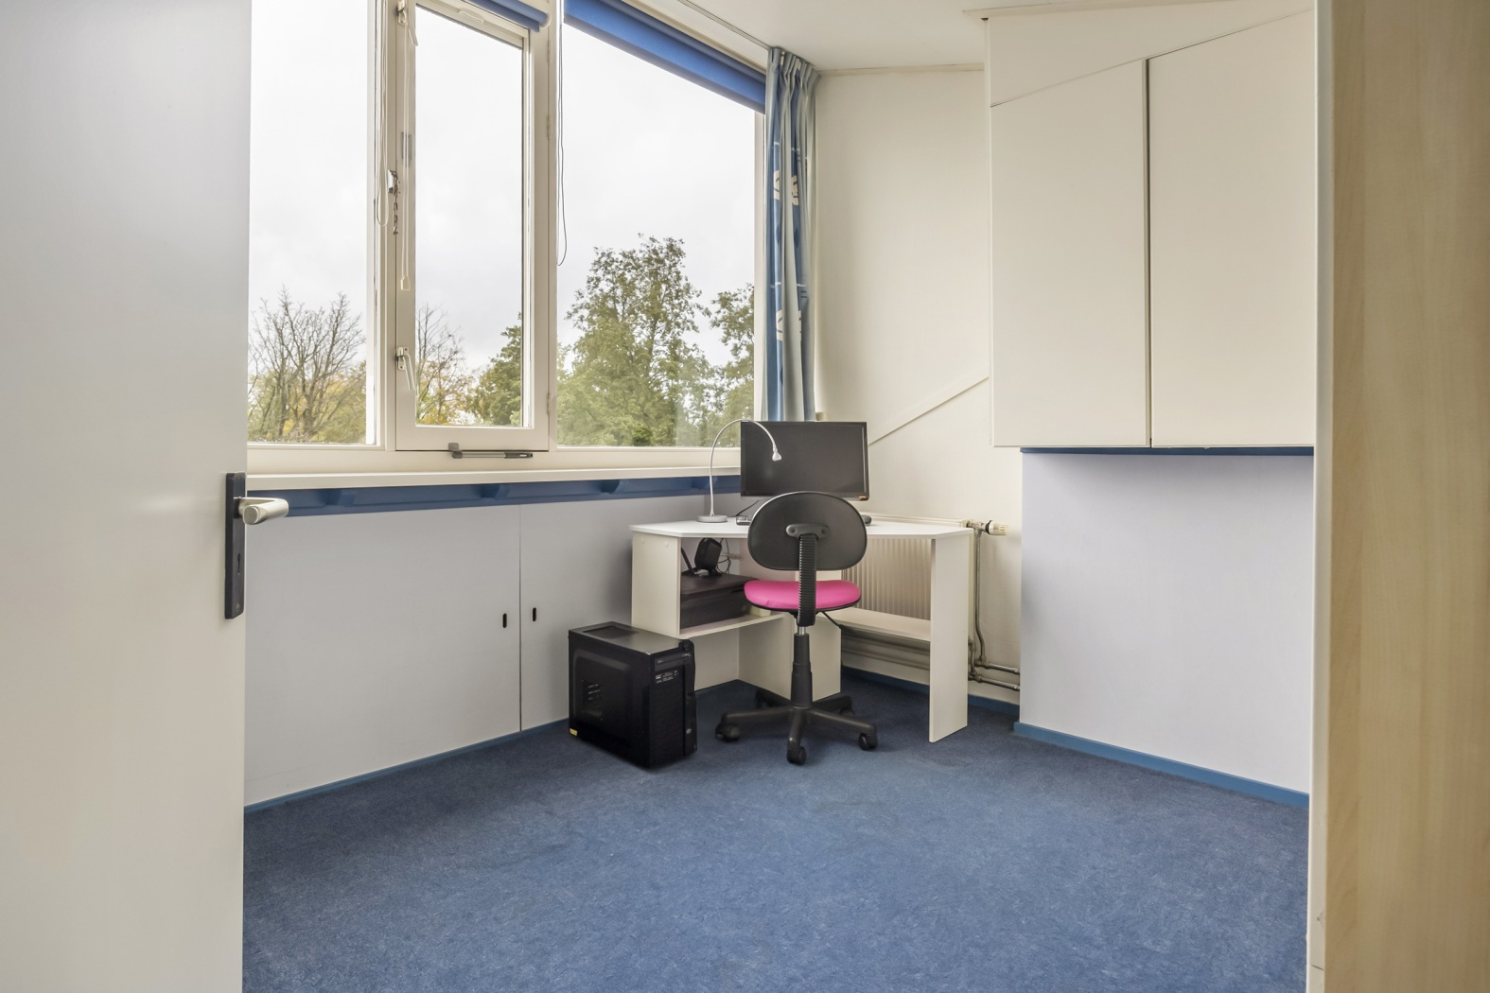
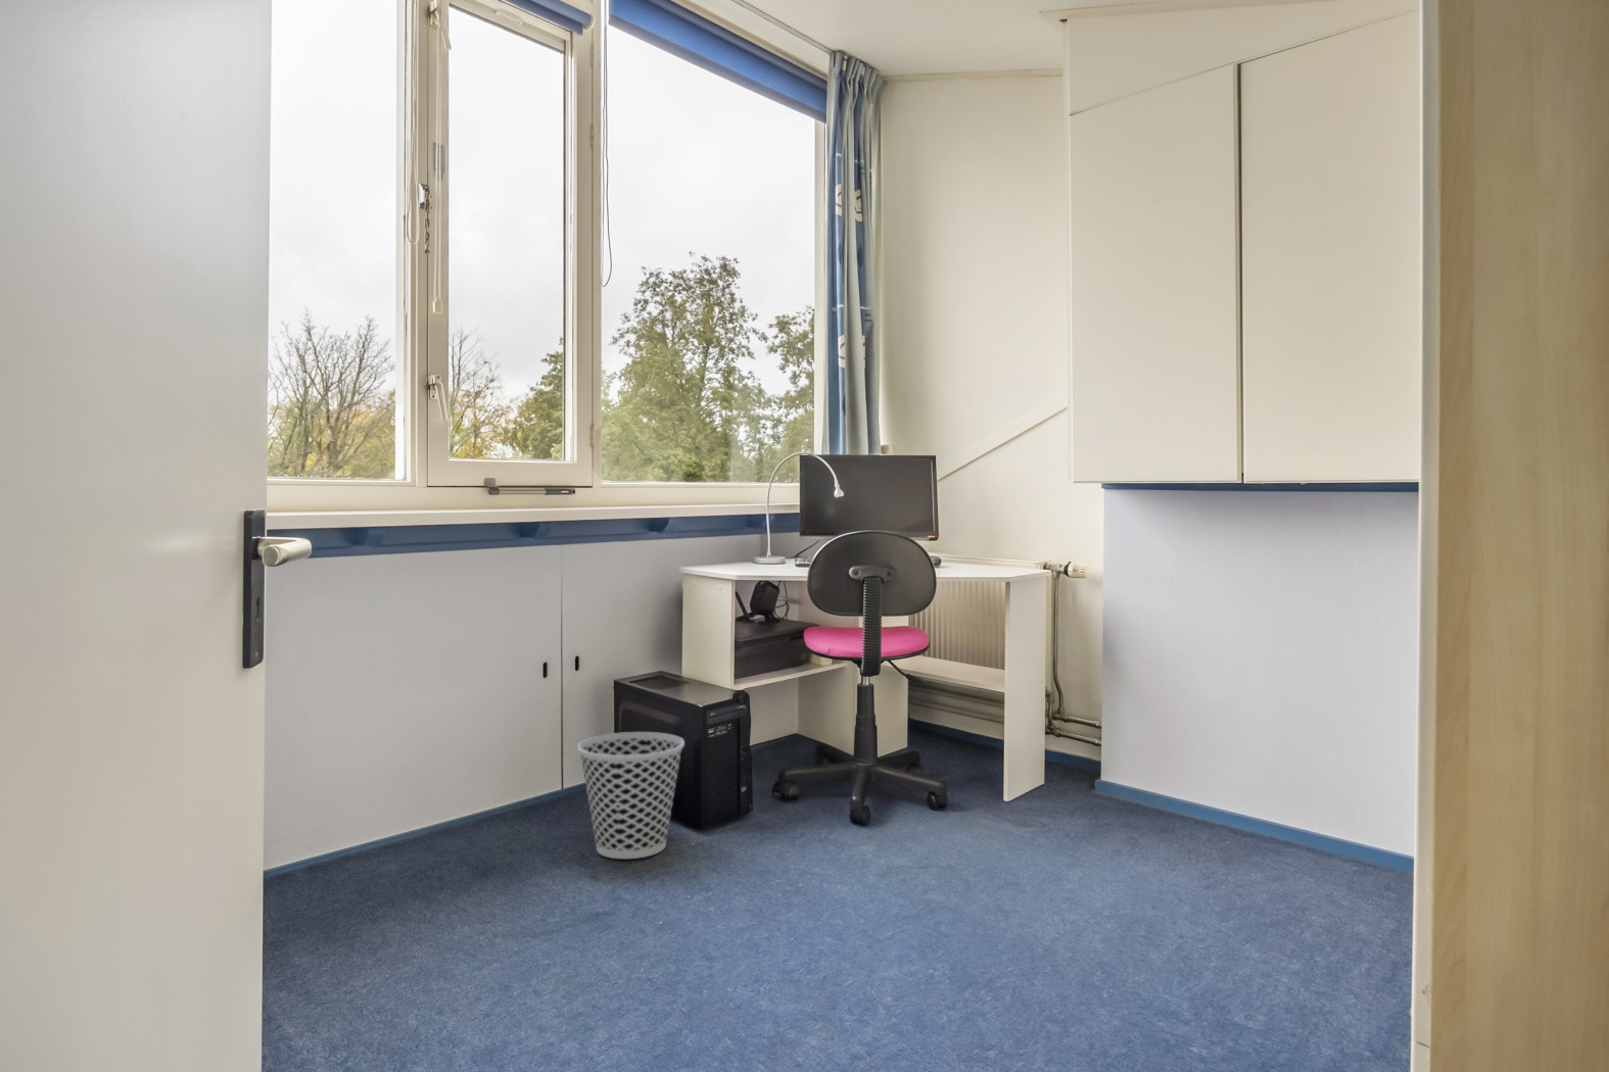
+ wastebasket [576,731,686,860]
